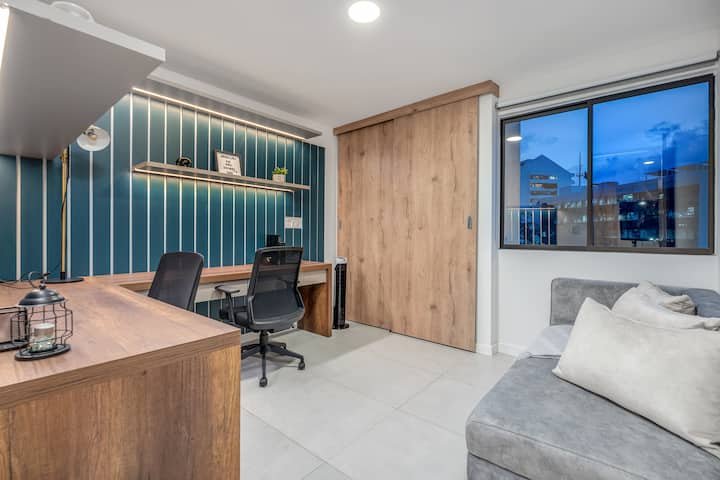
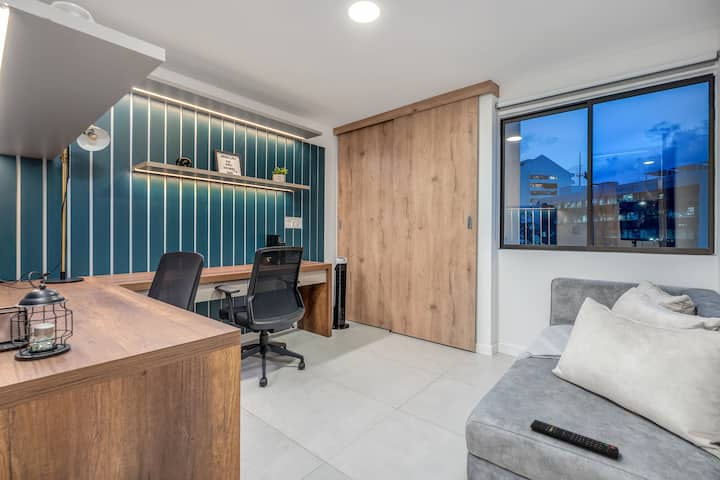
+ remote control [529,419,620,459]
